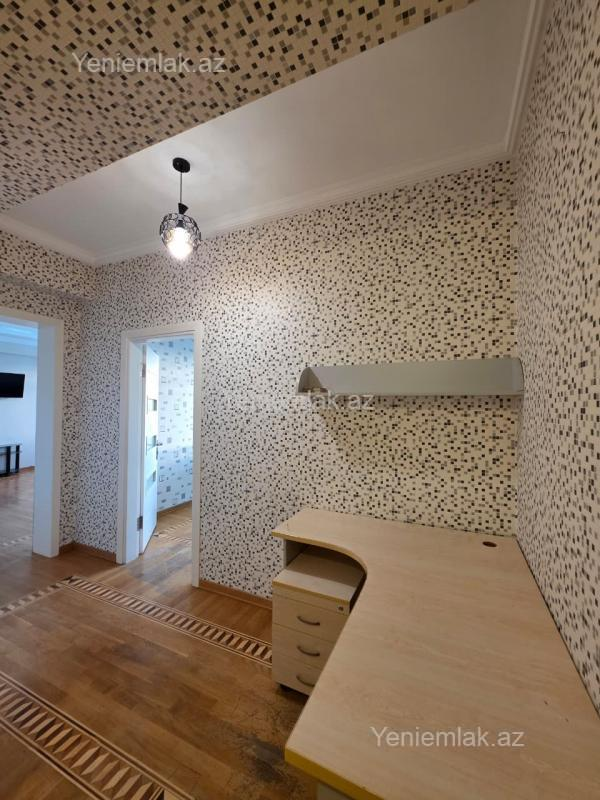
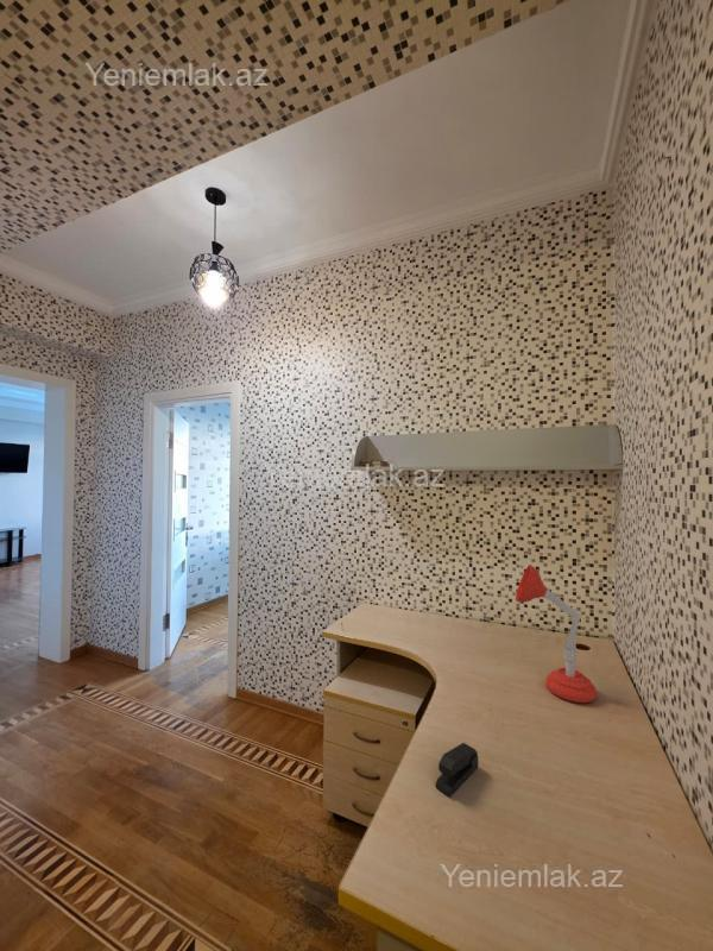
+ stapler [435,742,479,798]
+ desk lamp [515,563,598,704]
